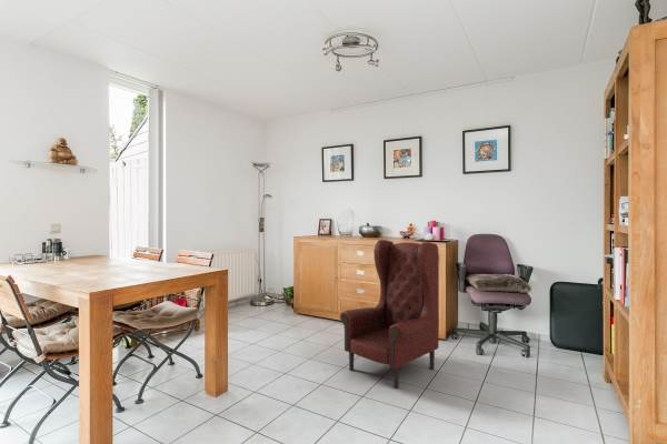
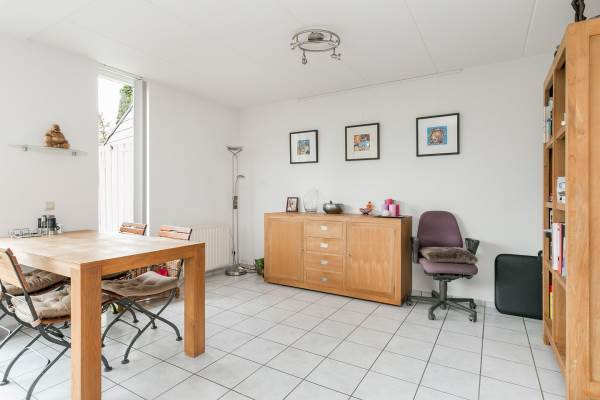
- armchair [339,239,440,390]
